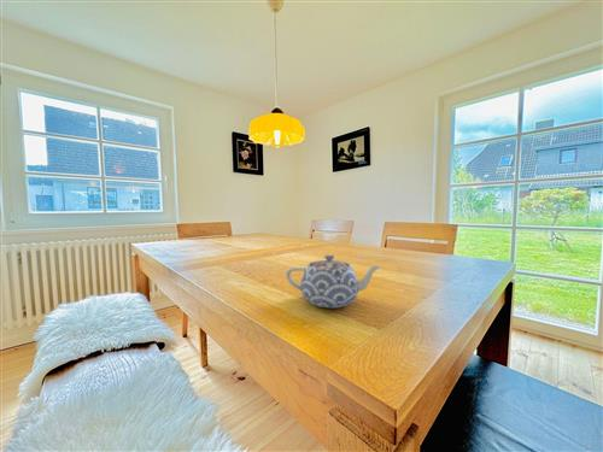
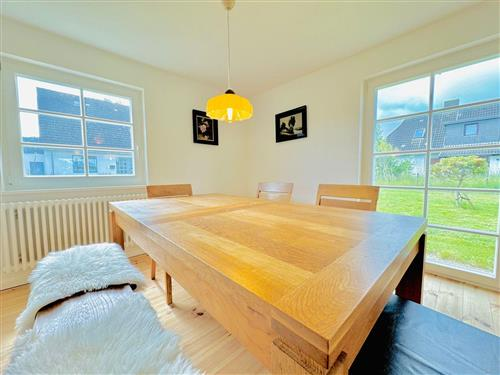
- teapot [285,253,381,309]
